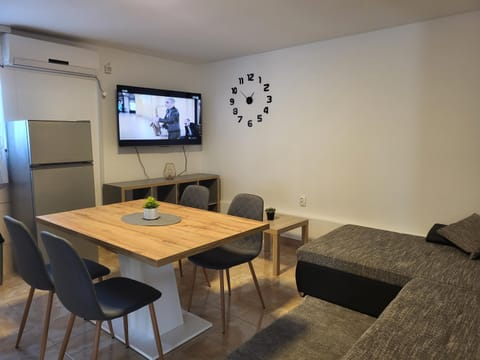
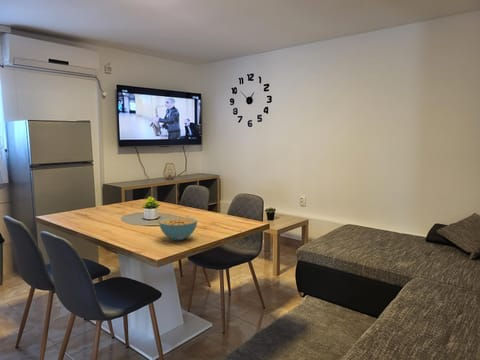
+ cereal bowl [158,216,198,241]
